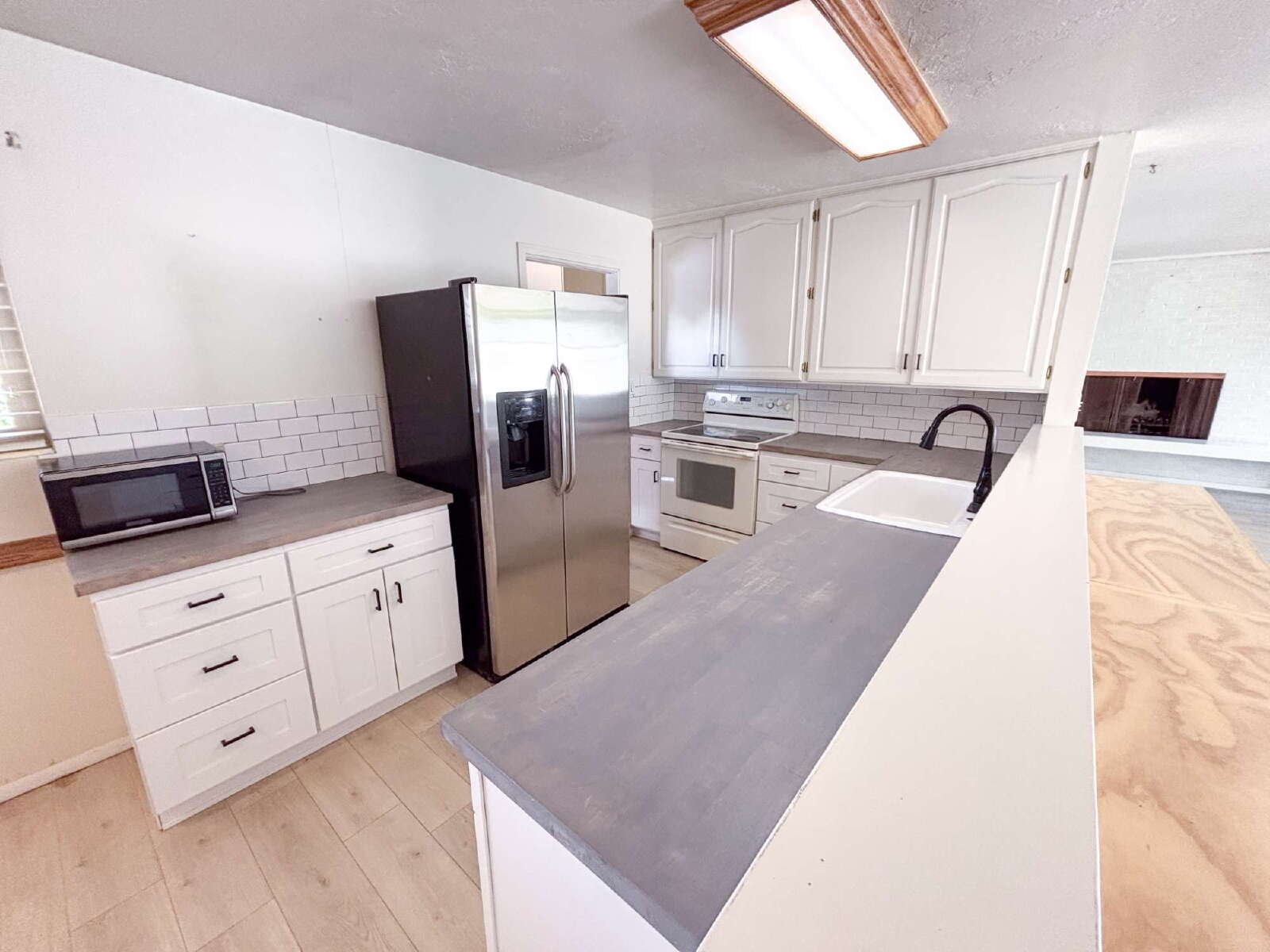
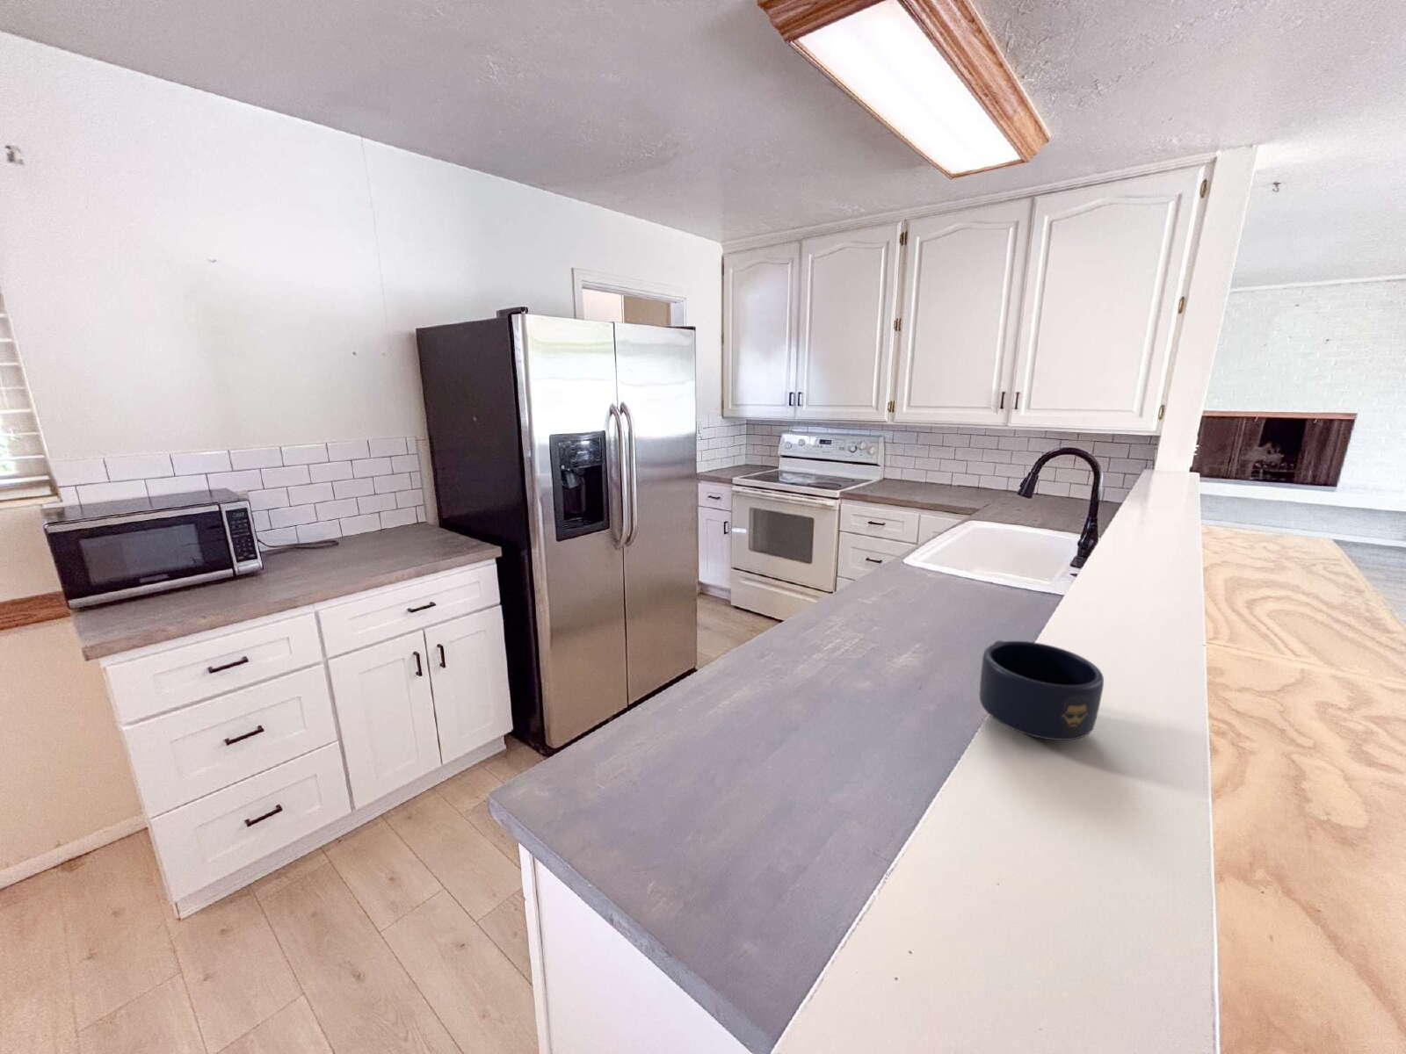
+ mug [979,640,1105,742]
